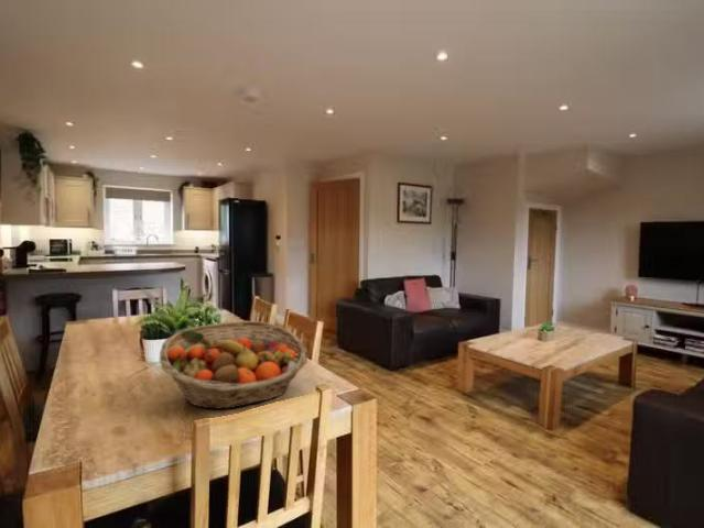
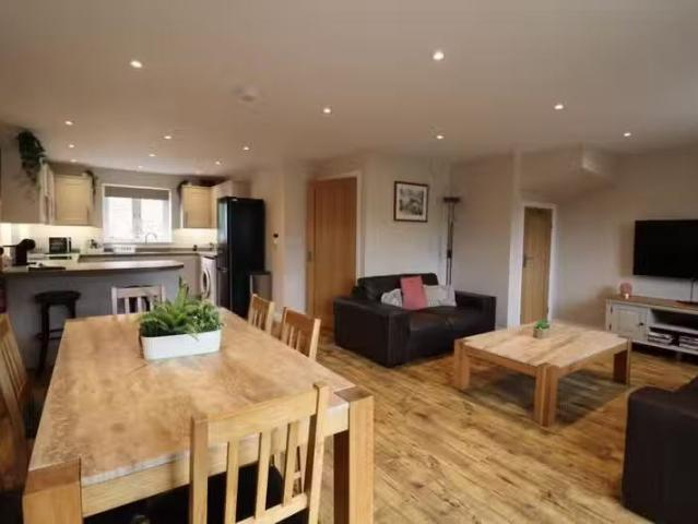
- fruit basket [159,320,308,410]
